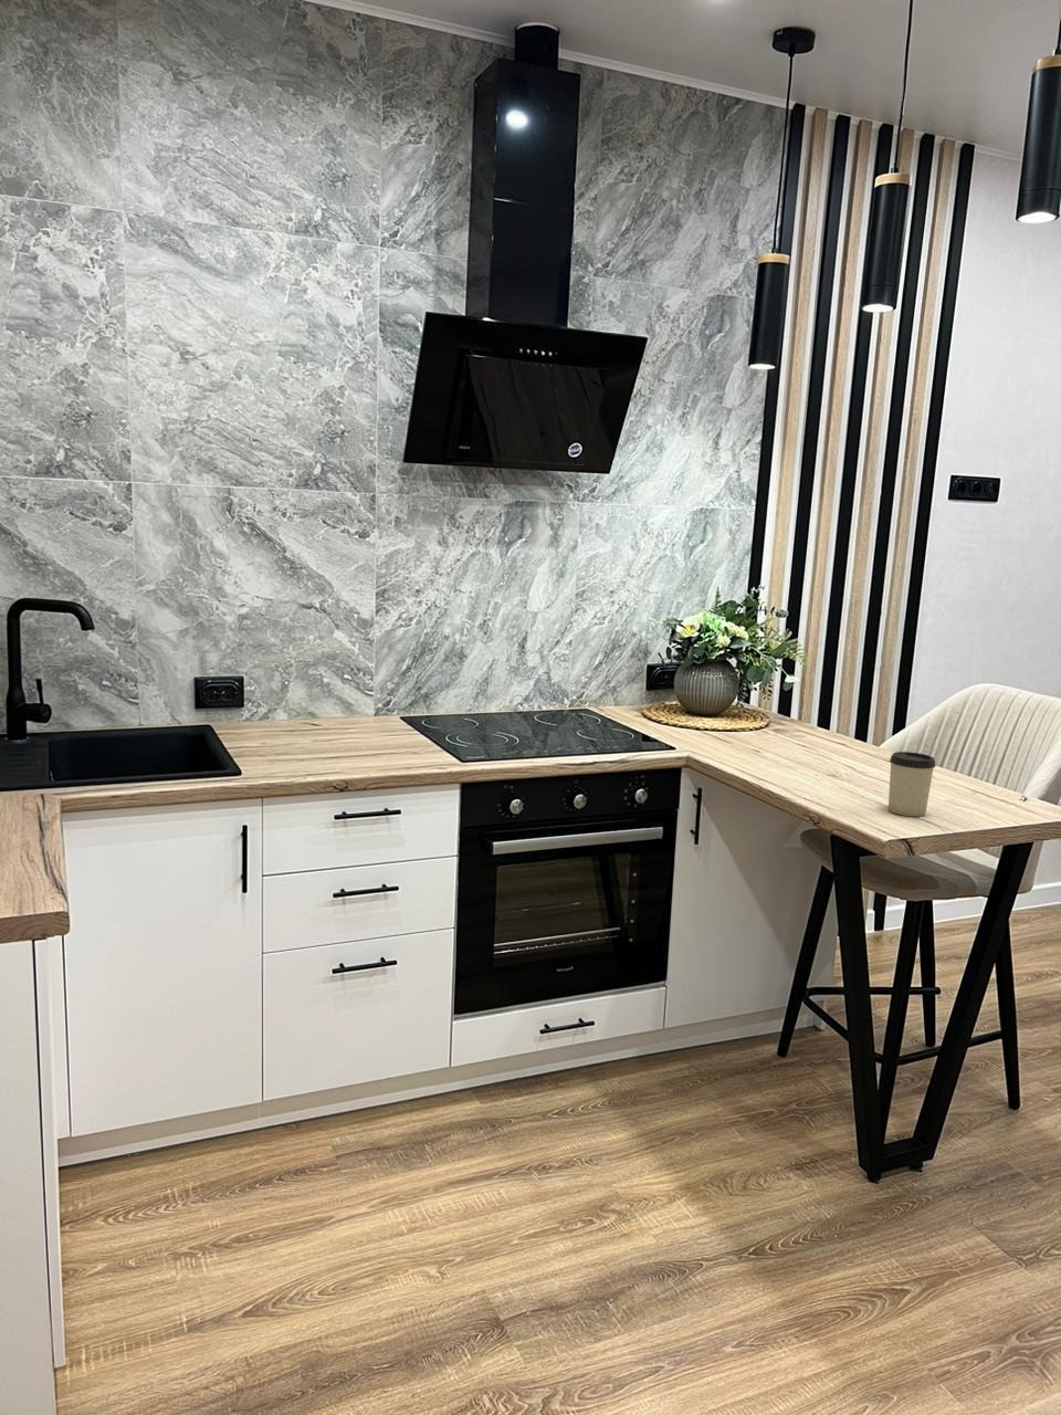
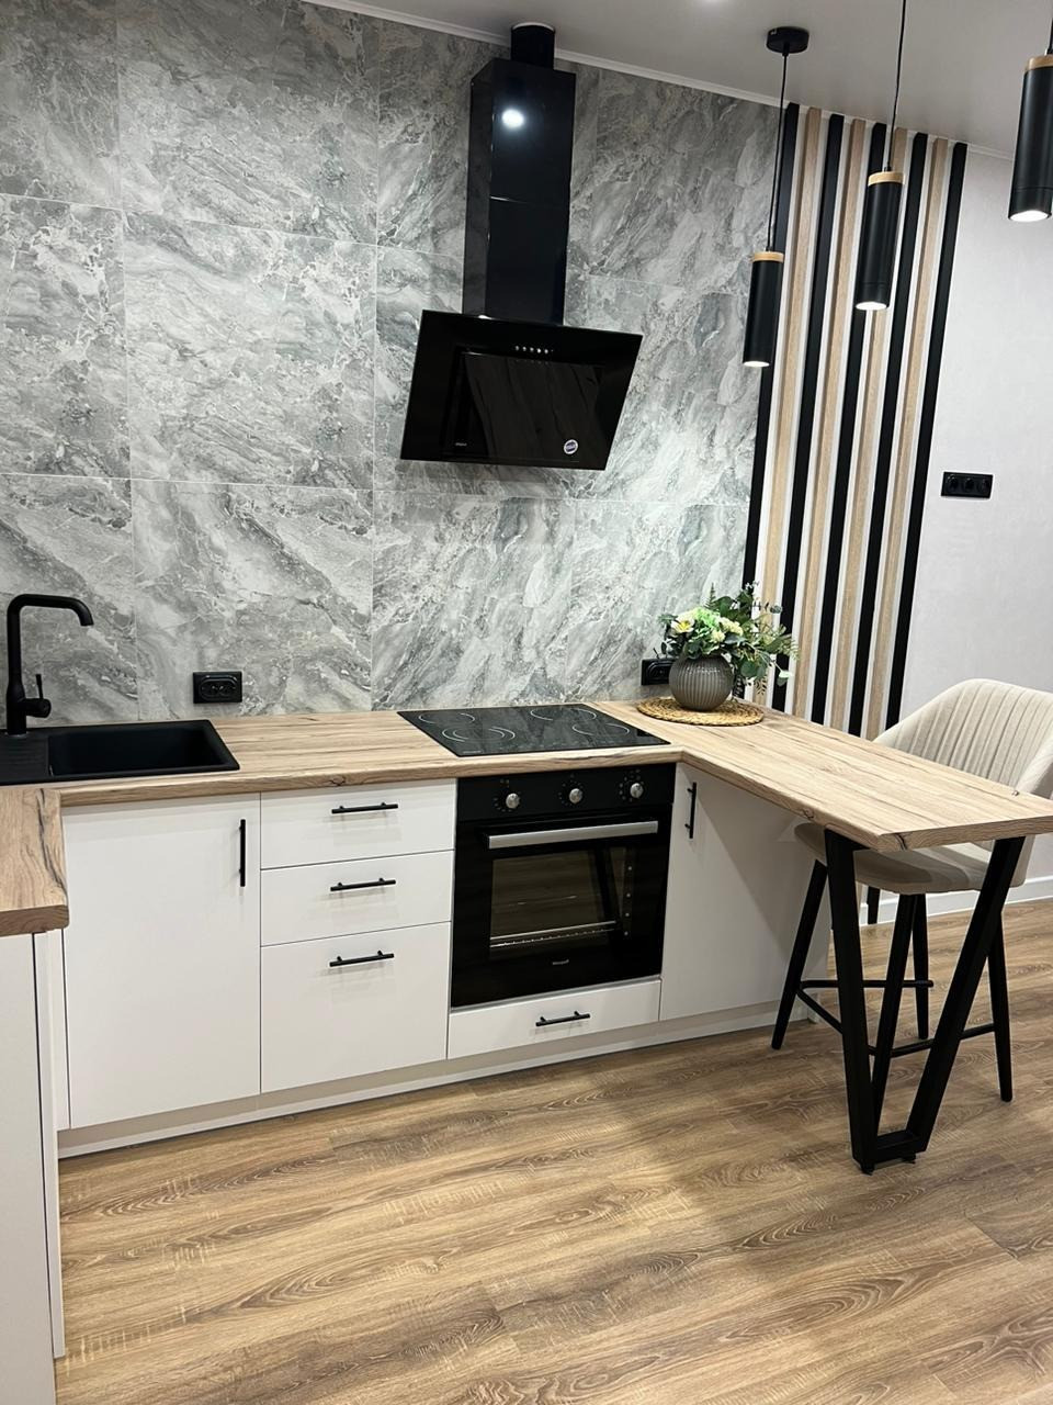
- cup [887,751,936,818]
